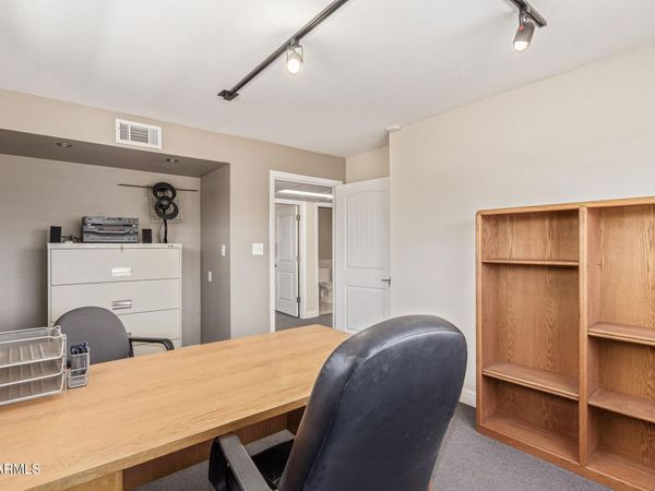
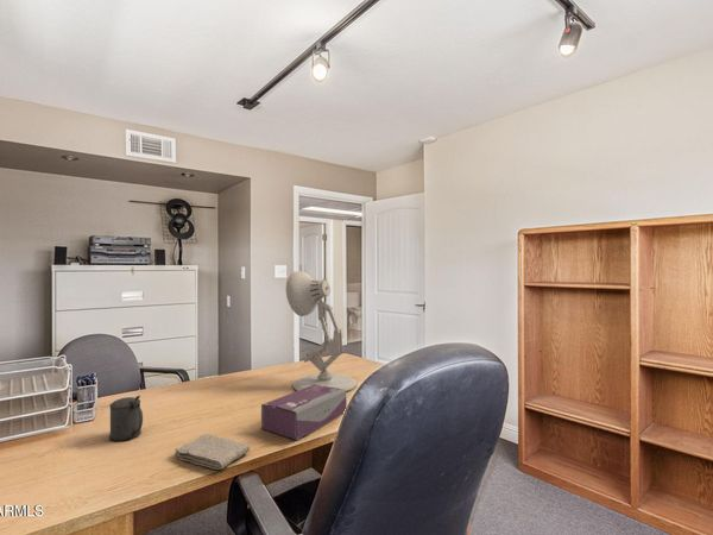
+ tissue box [260,384,347,441]
+ beer stein [108,395,144,442]
+ washcloth [173,433,251,471]
+ desk lamp [285,270,358,392]
